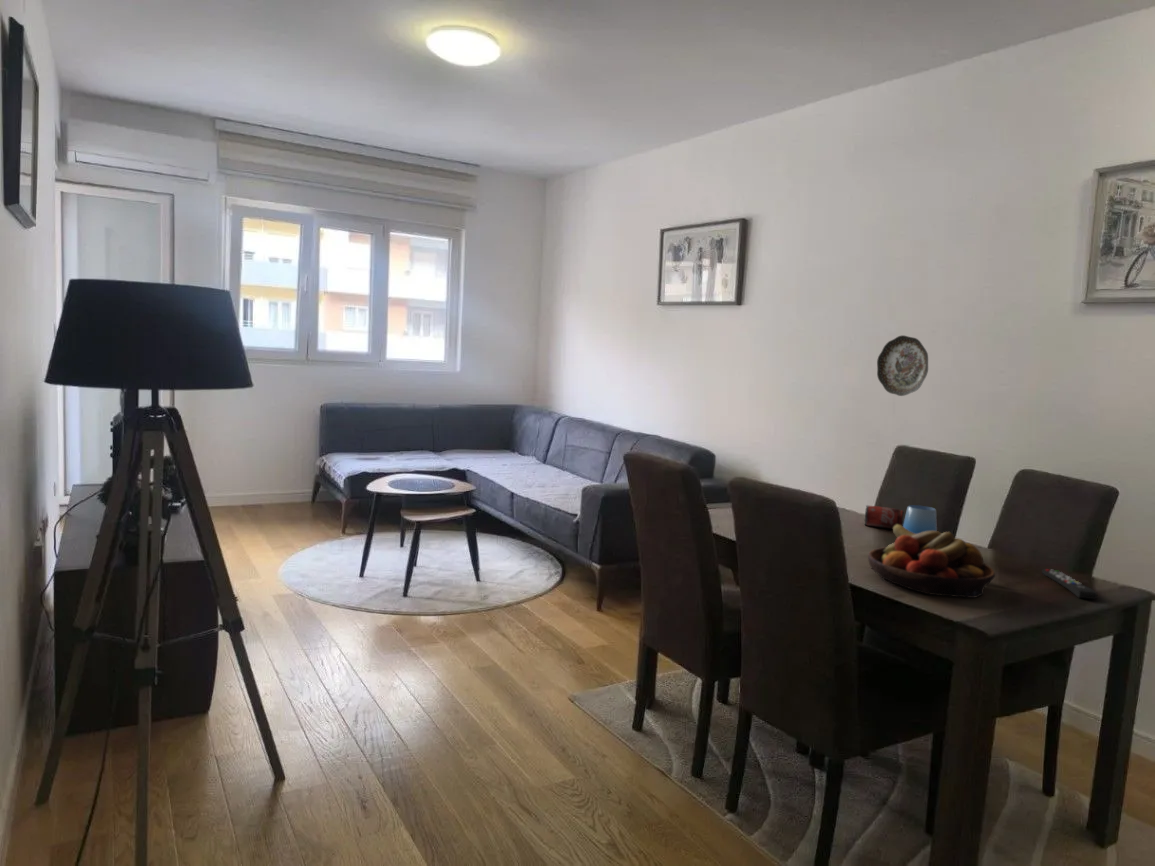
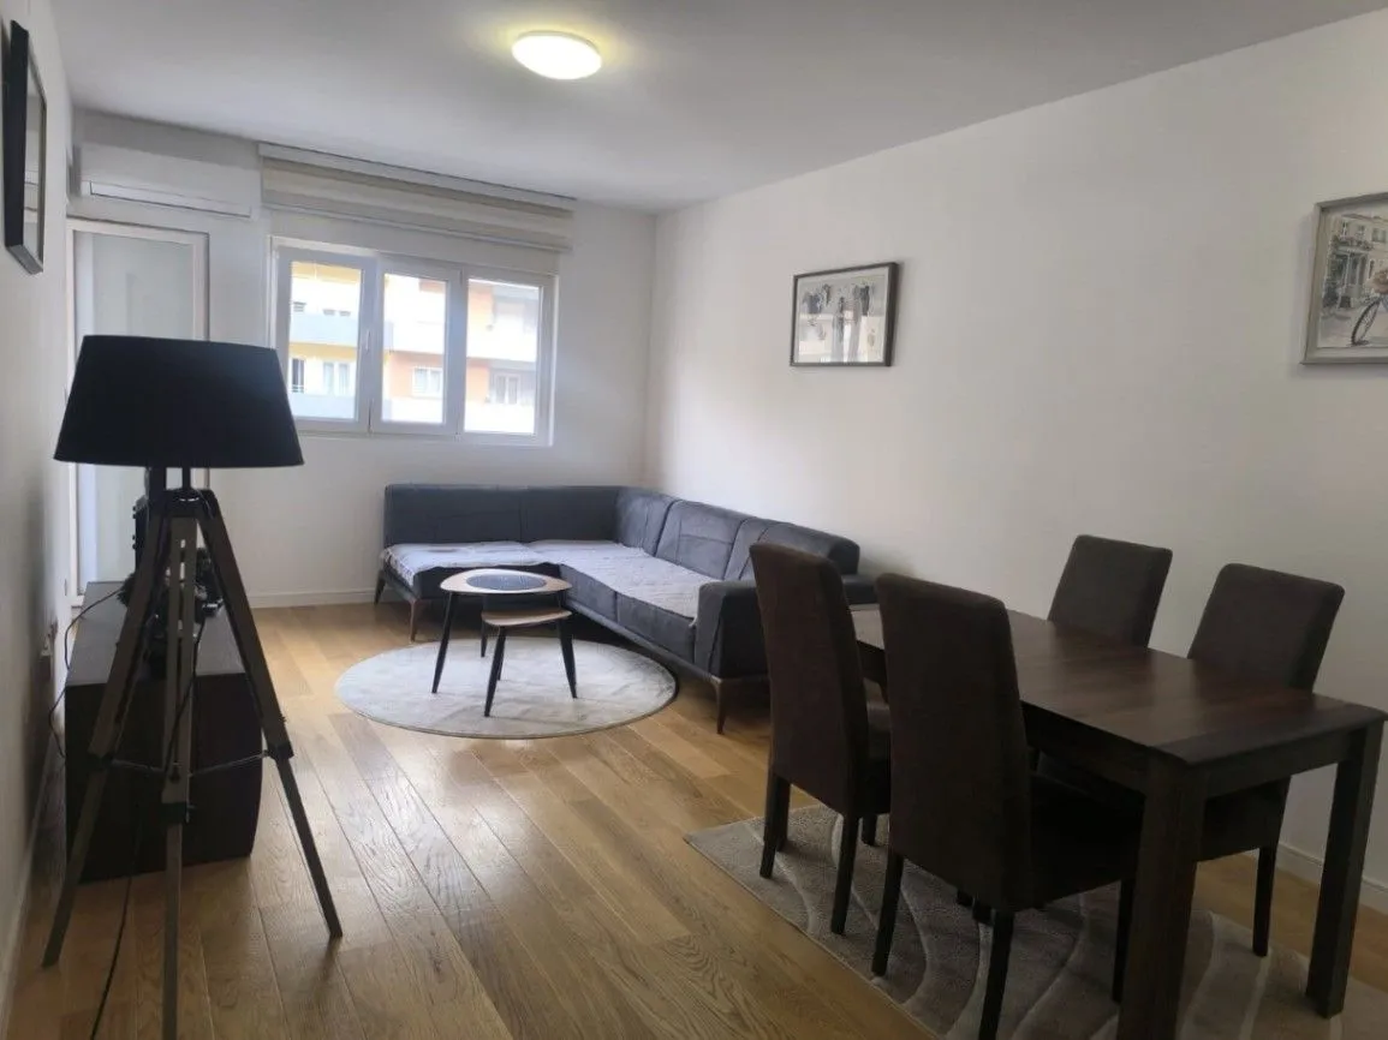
- beverage can [864,504,905,530]
- decorative plate [876,334,929,397]
- fruit bowl [867,524,996,599]
- remote control [1041,568,1098,600]
- cup [902,504,938,534]
